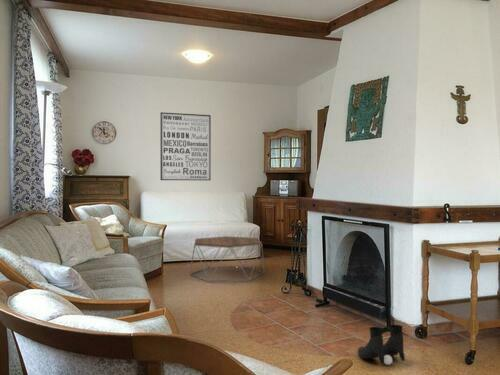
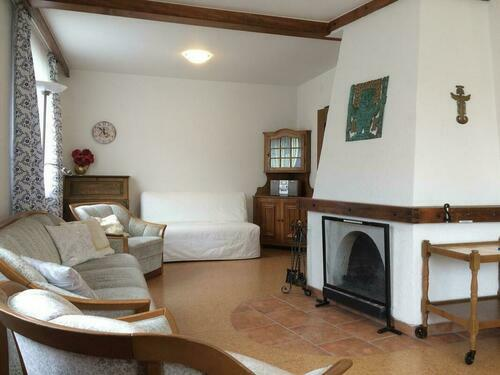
- wall art [159,111,212,181]
- boots [357,324,406,366]
- coffee table [189,235,266,282]
